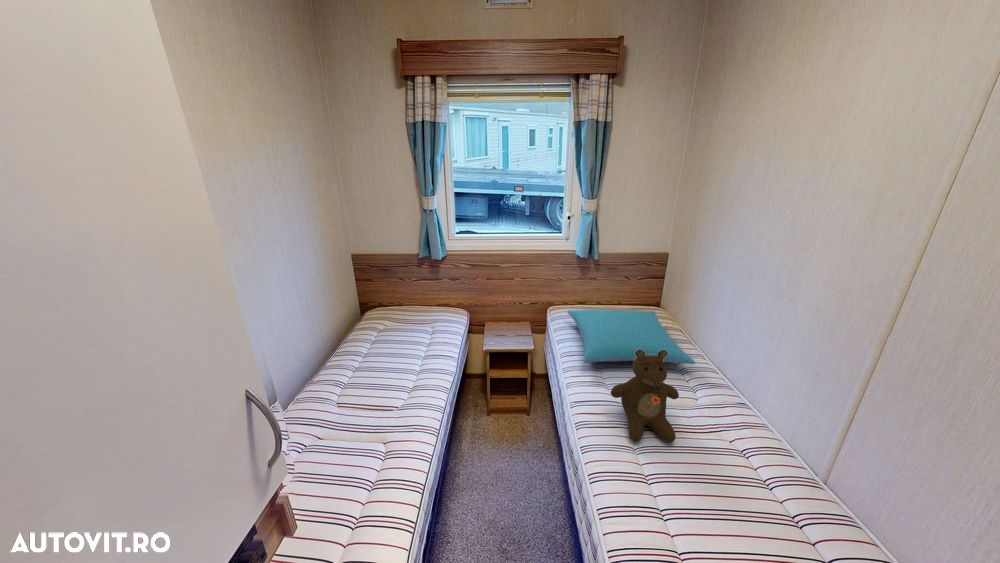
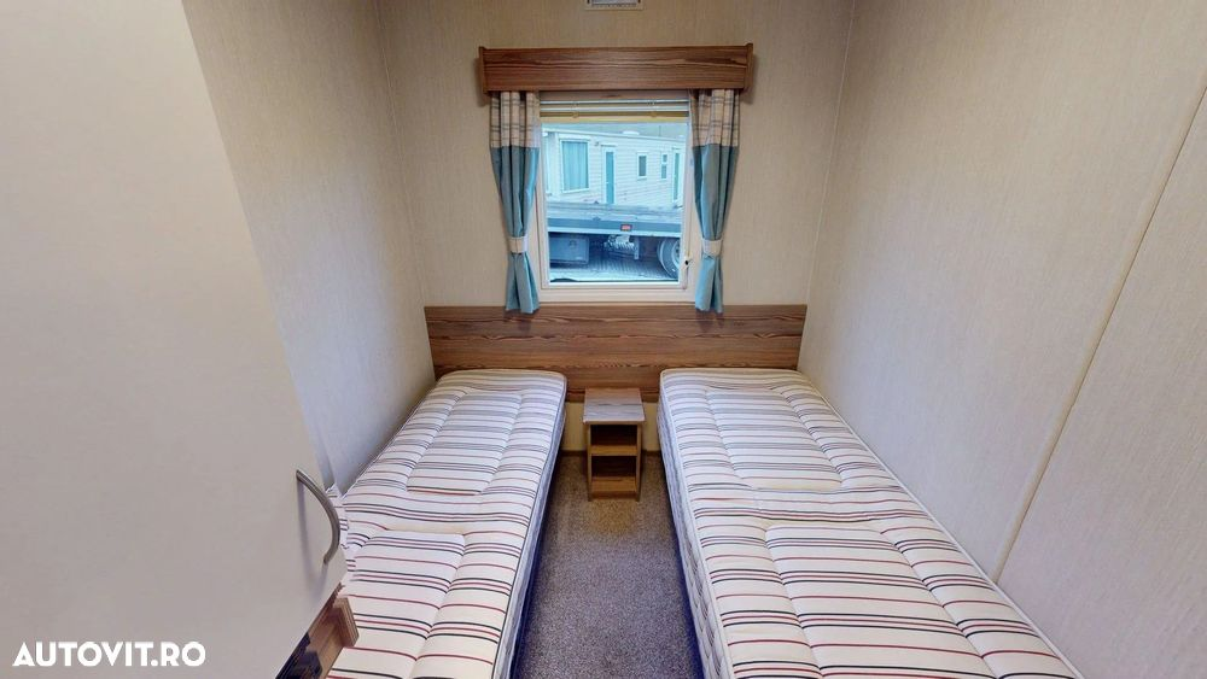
- teddy bear [610,349,680,444]
- pillow [566,309,696,365]
